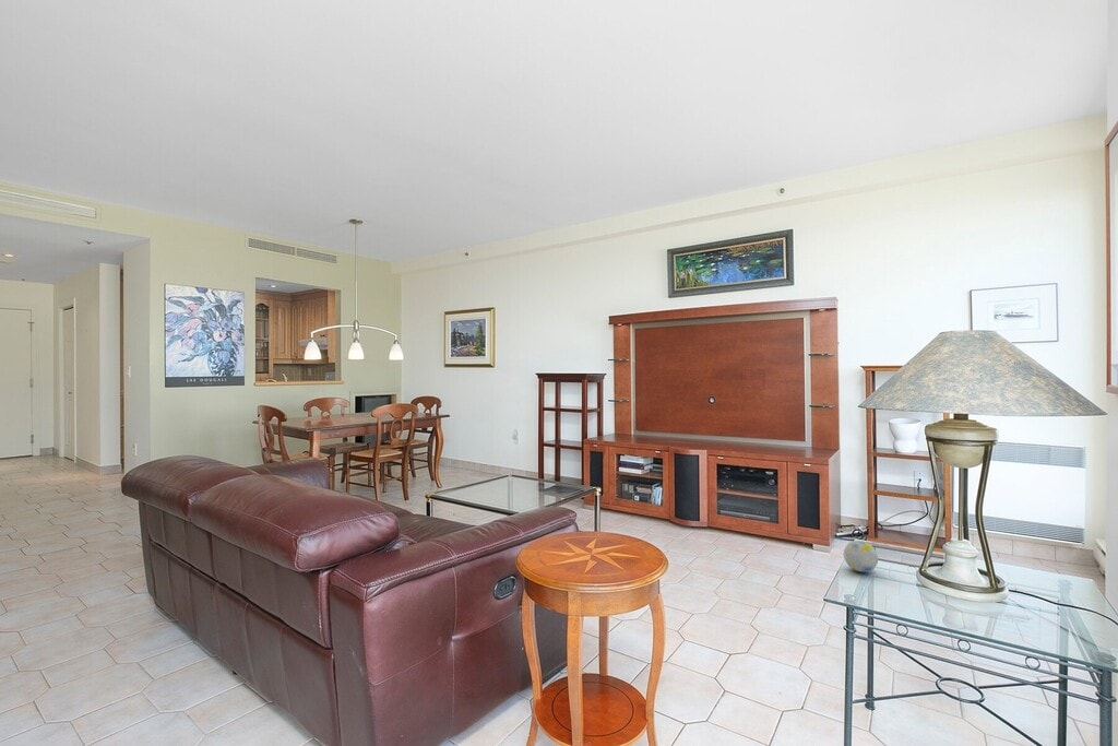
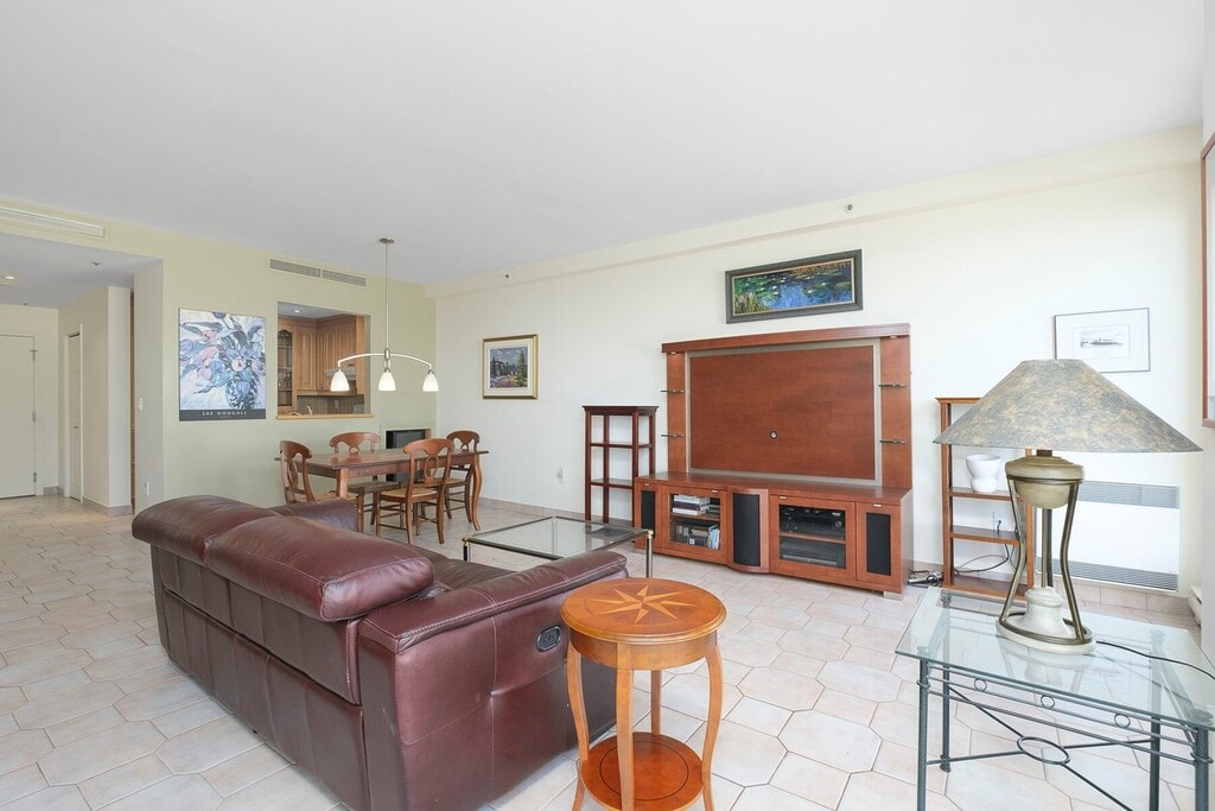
- decorative ball [843,540,879,573]
